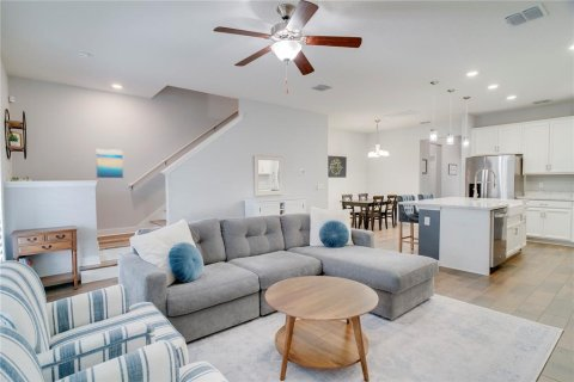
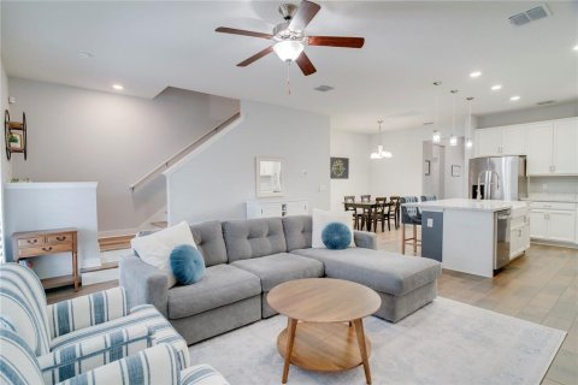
- wall art [94,148,124,179]
